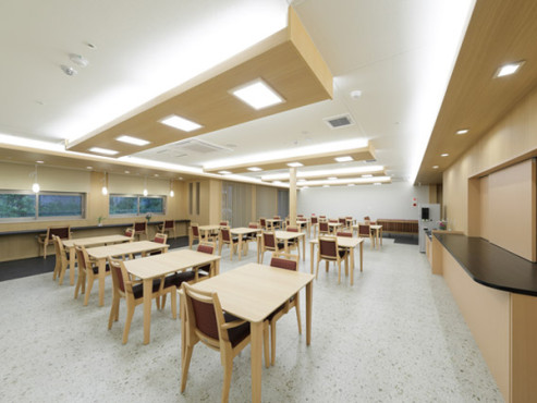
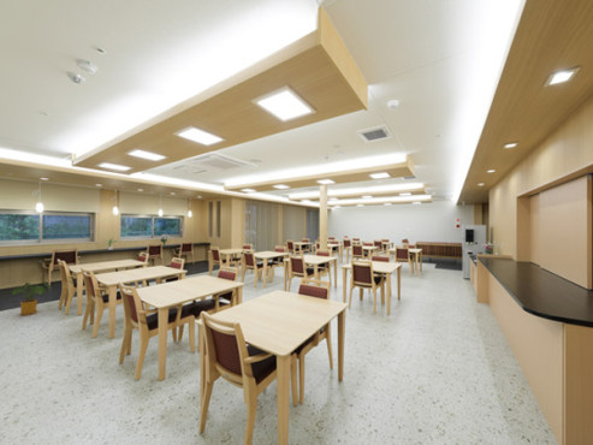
+ house plant [11,280,52,316]
